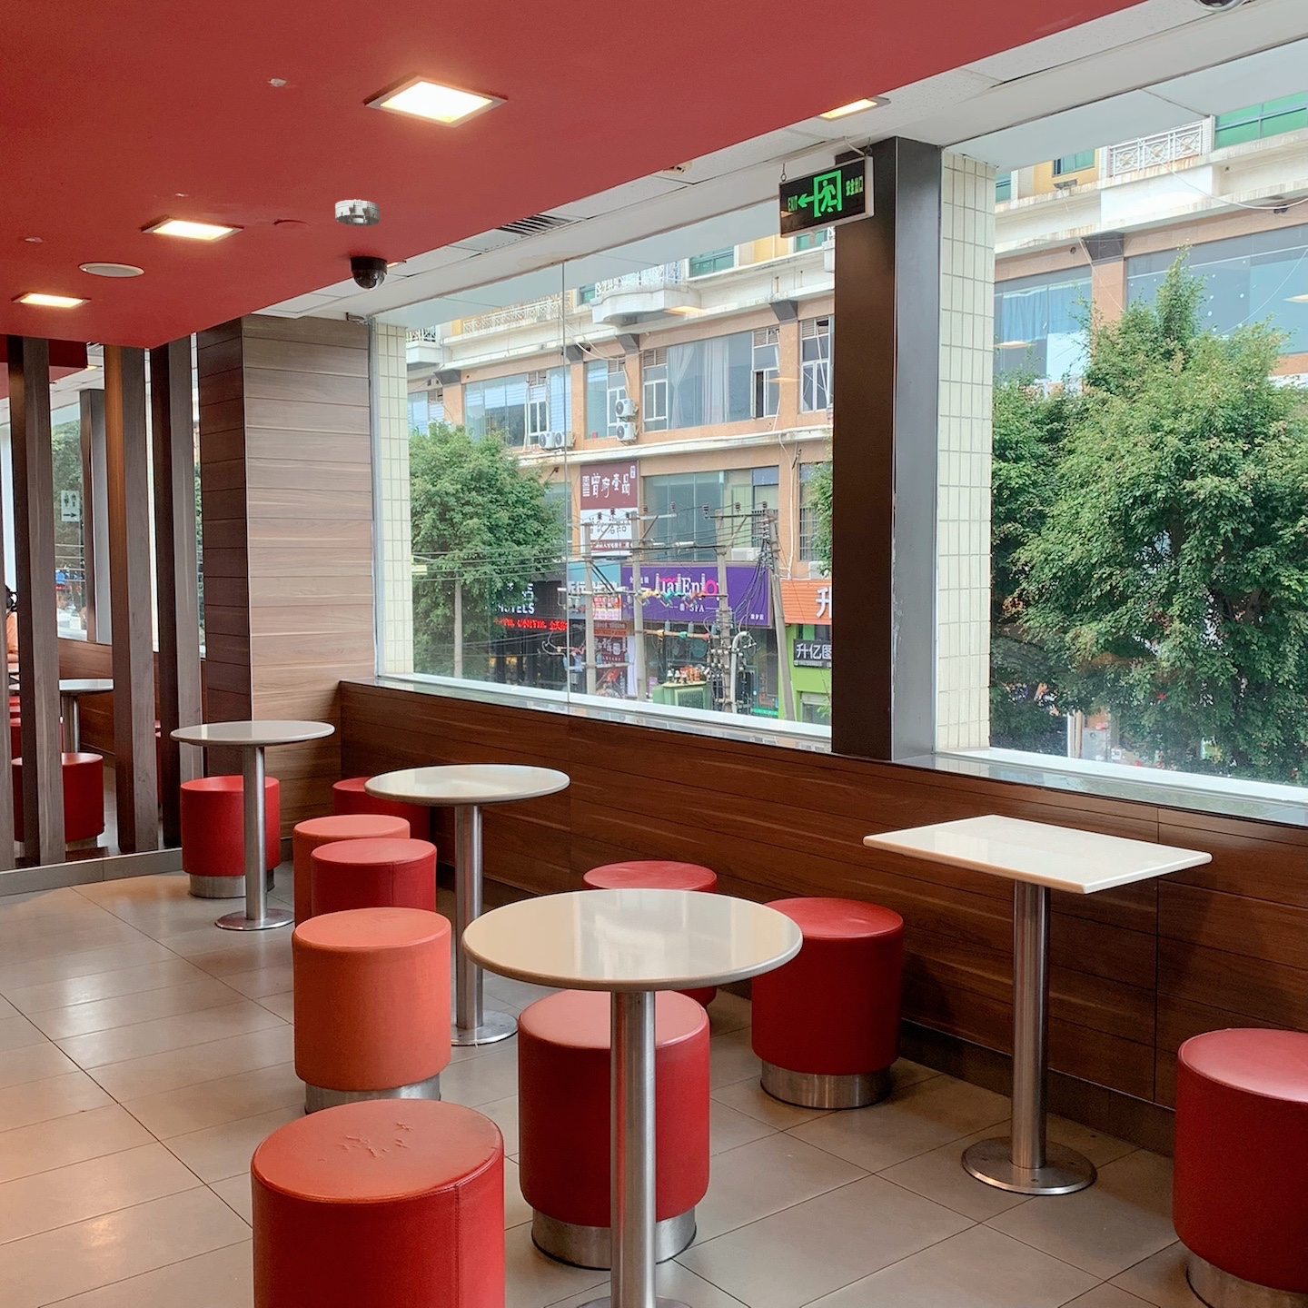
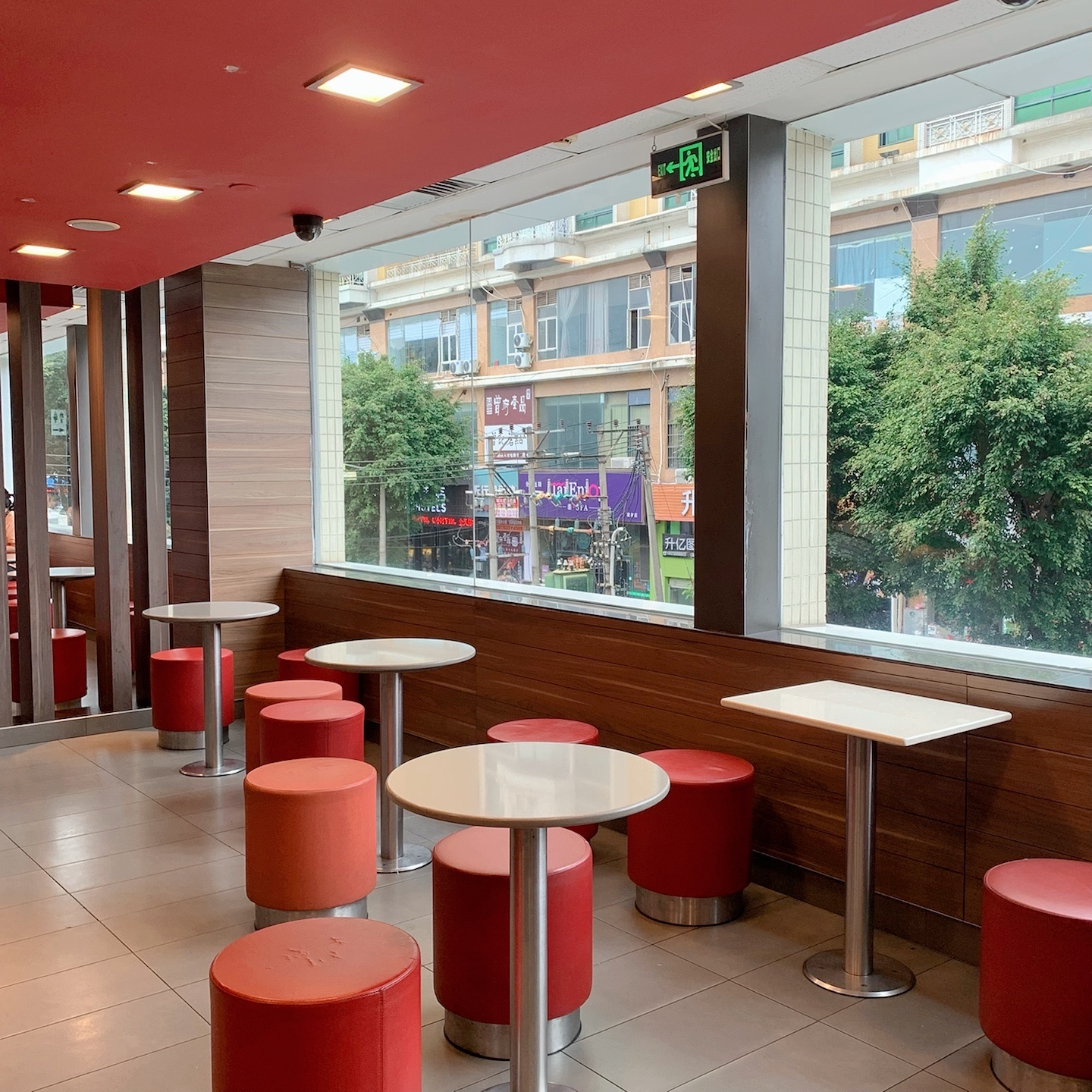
- smoke detector [334,199,381,228]
